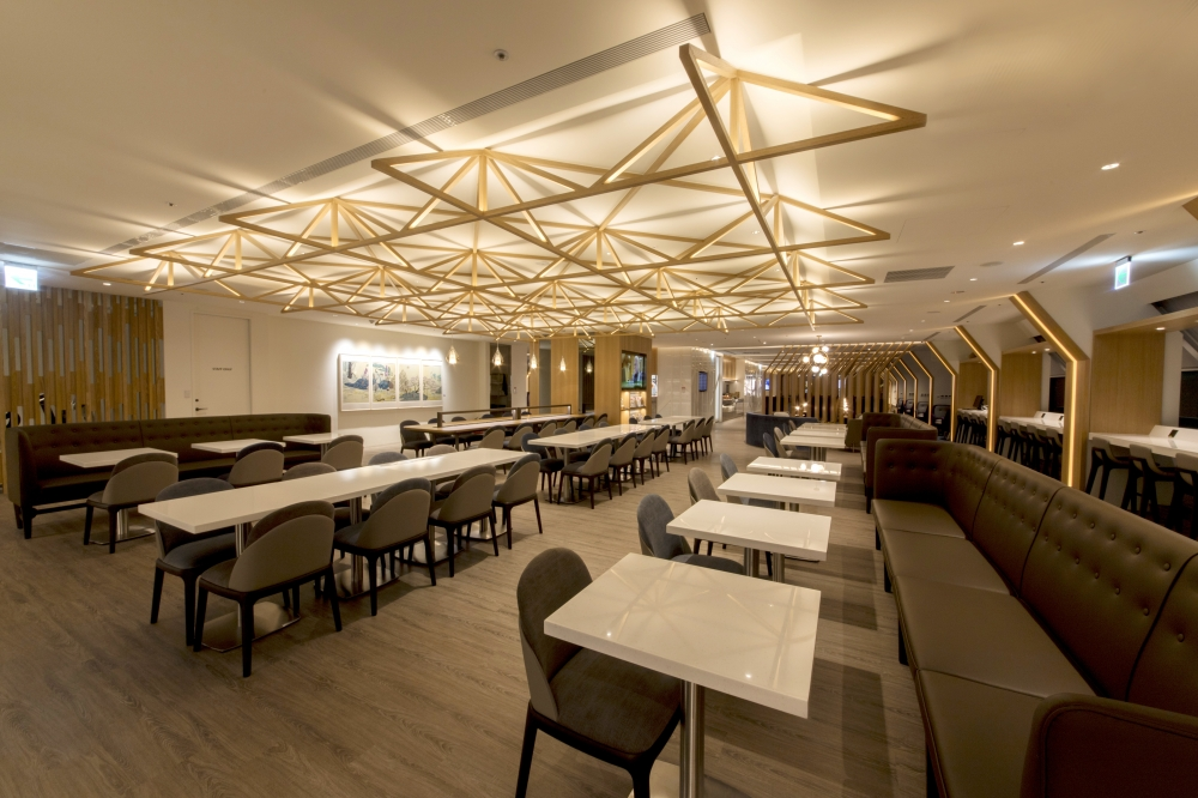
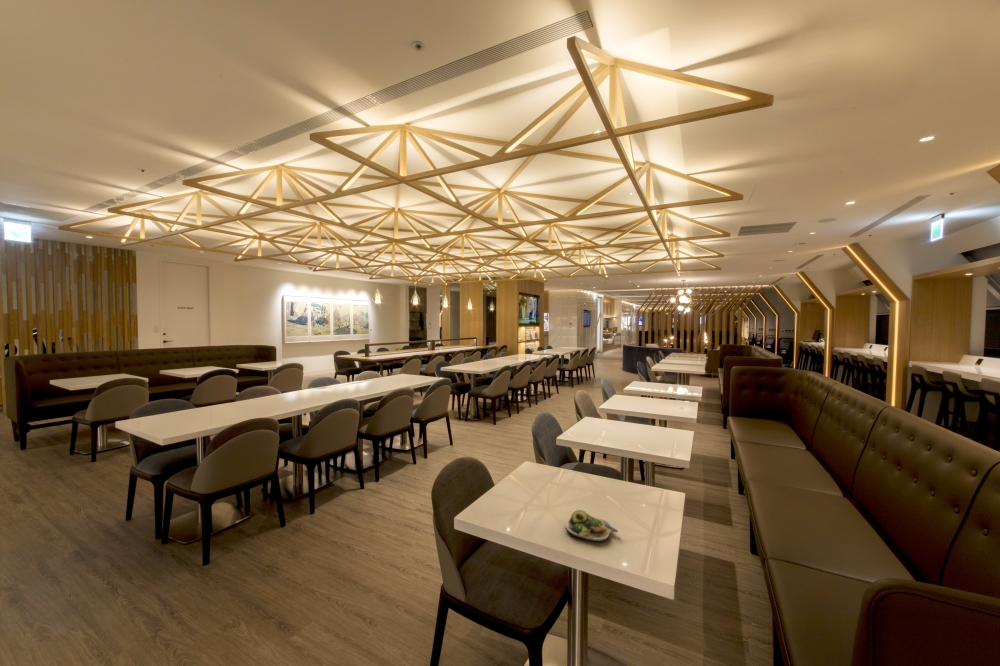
+ salad plate [564,509,619,542]
